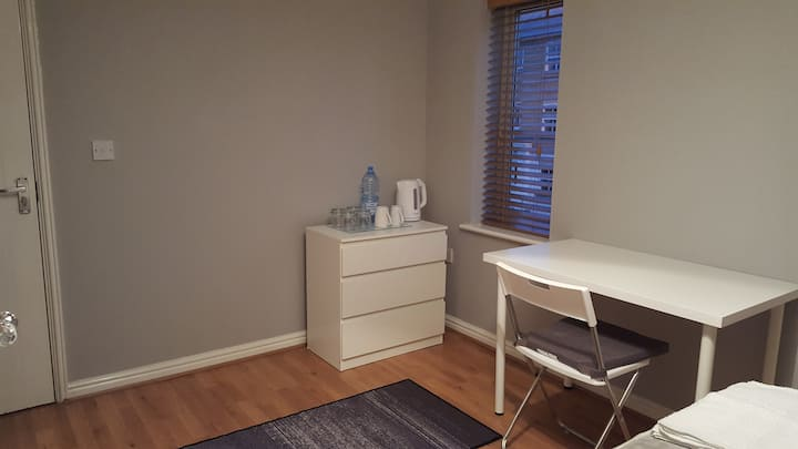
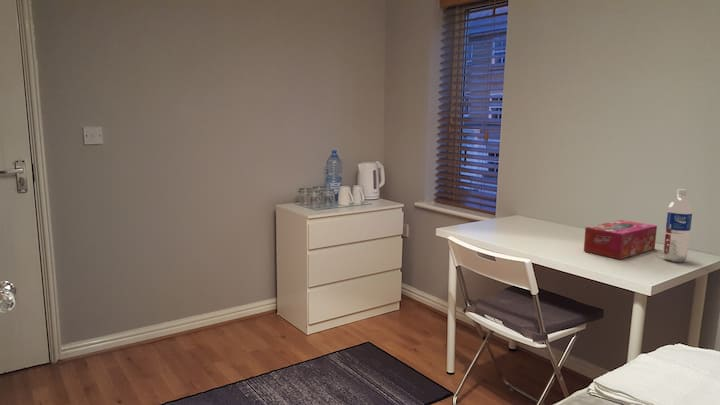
+ tissue box [583,219,658,260]
+ water bottle [663,188,693,263]
